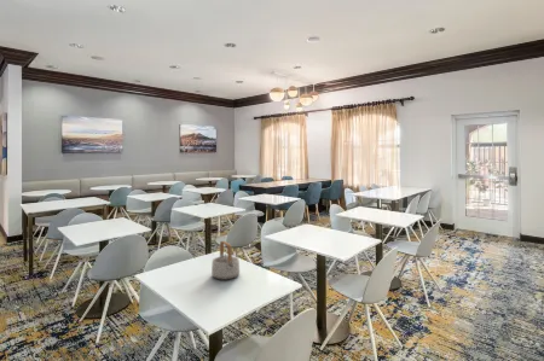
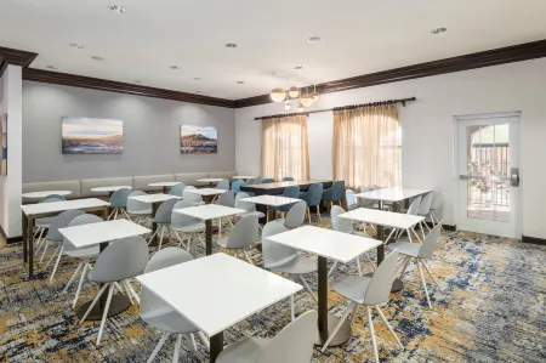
- teapot [210,240,241,281]
